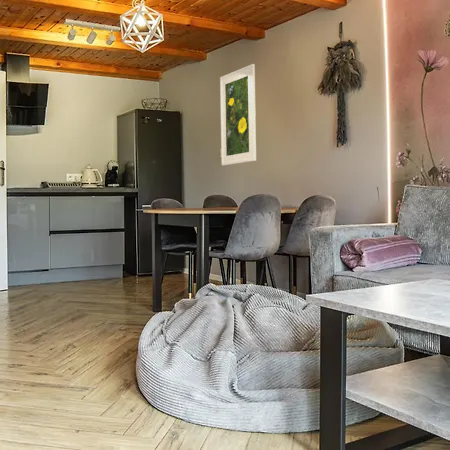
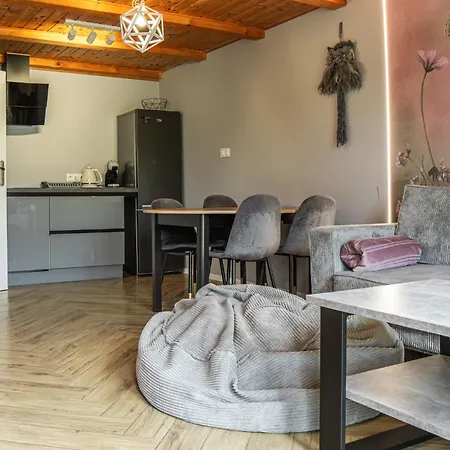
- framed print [219,63,257,167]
